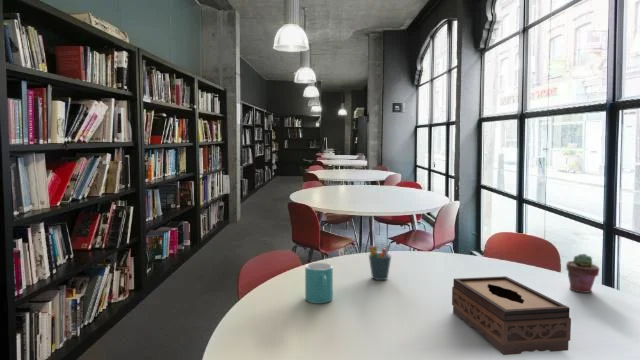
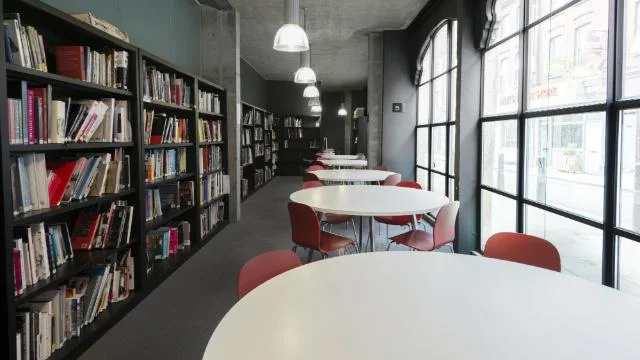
- mug [304,262,334,304]
- pen holder [368,244,392,281]
- tissue box [451,275,572,356]
- potted succulent [565,253,600,294]
